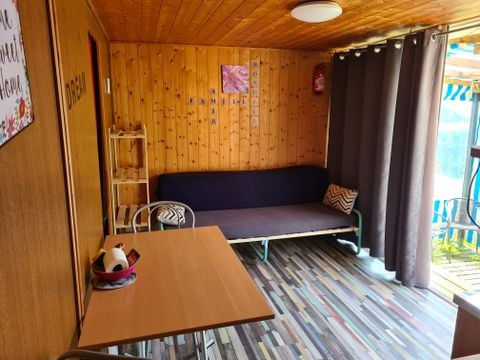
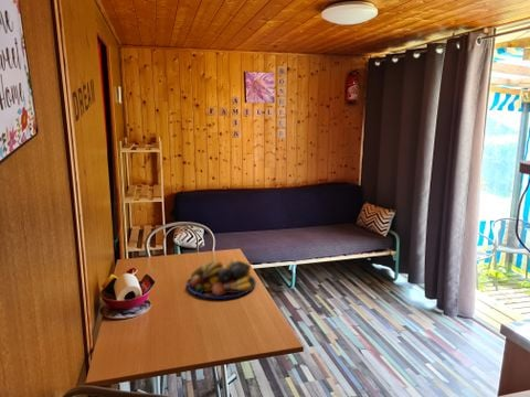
+ fruit bowl [187,259,257,300]
